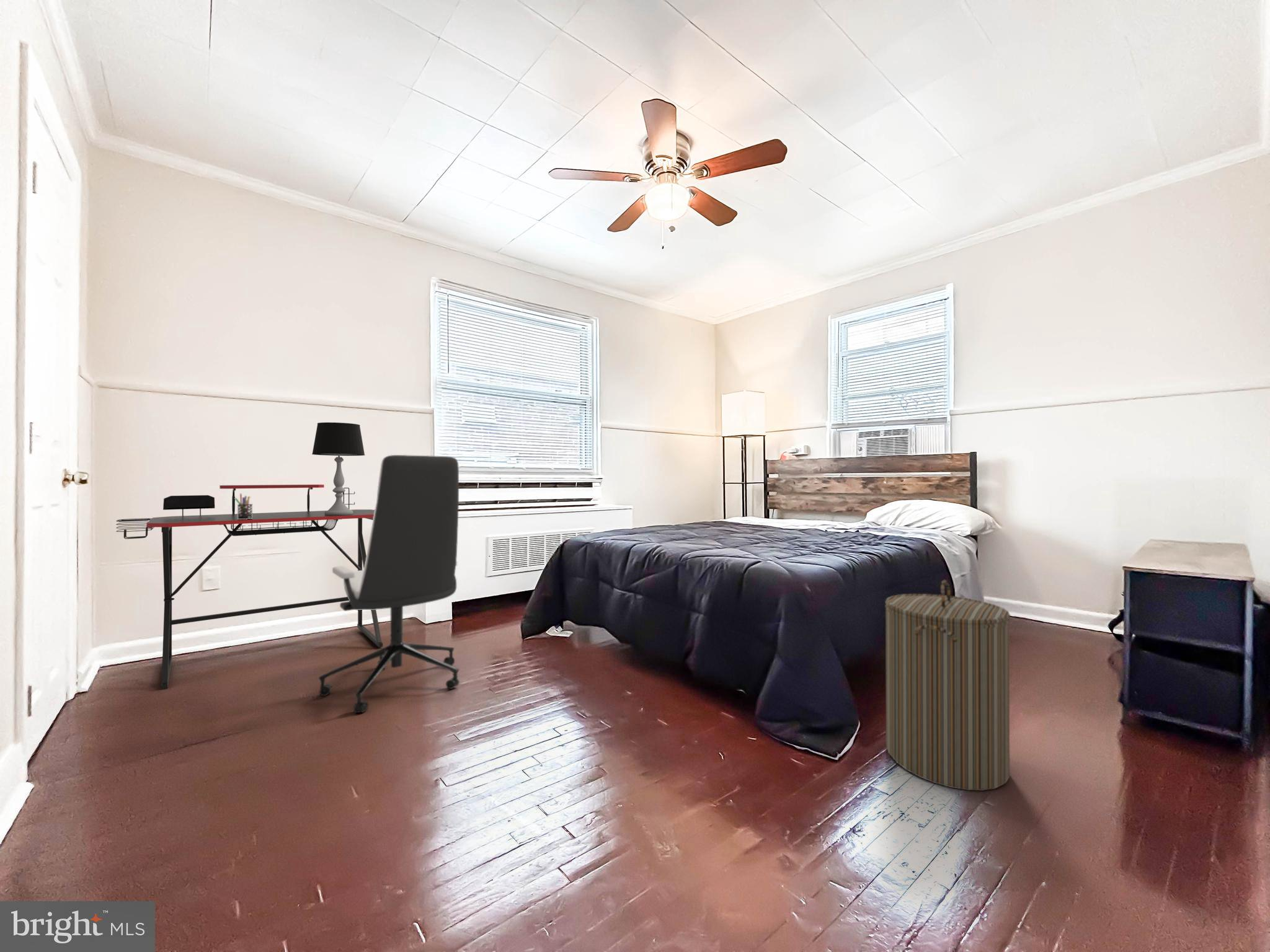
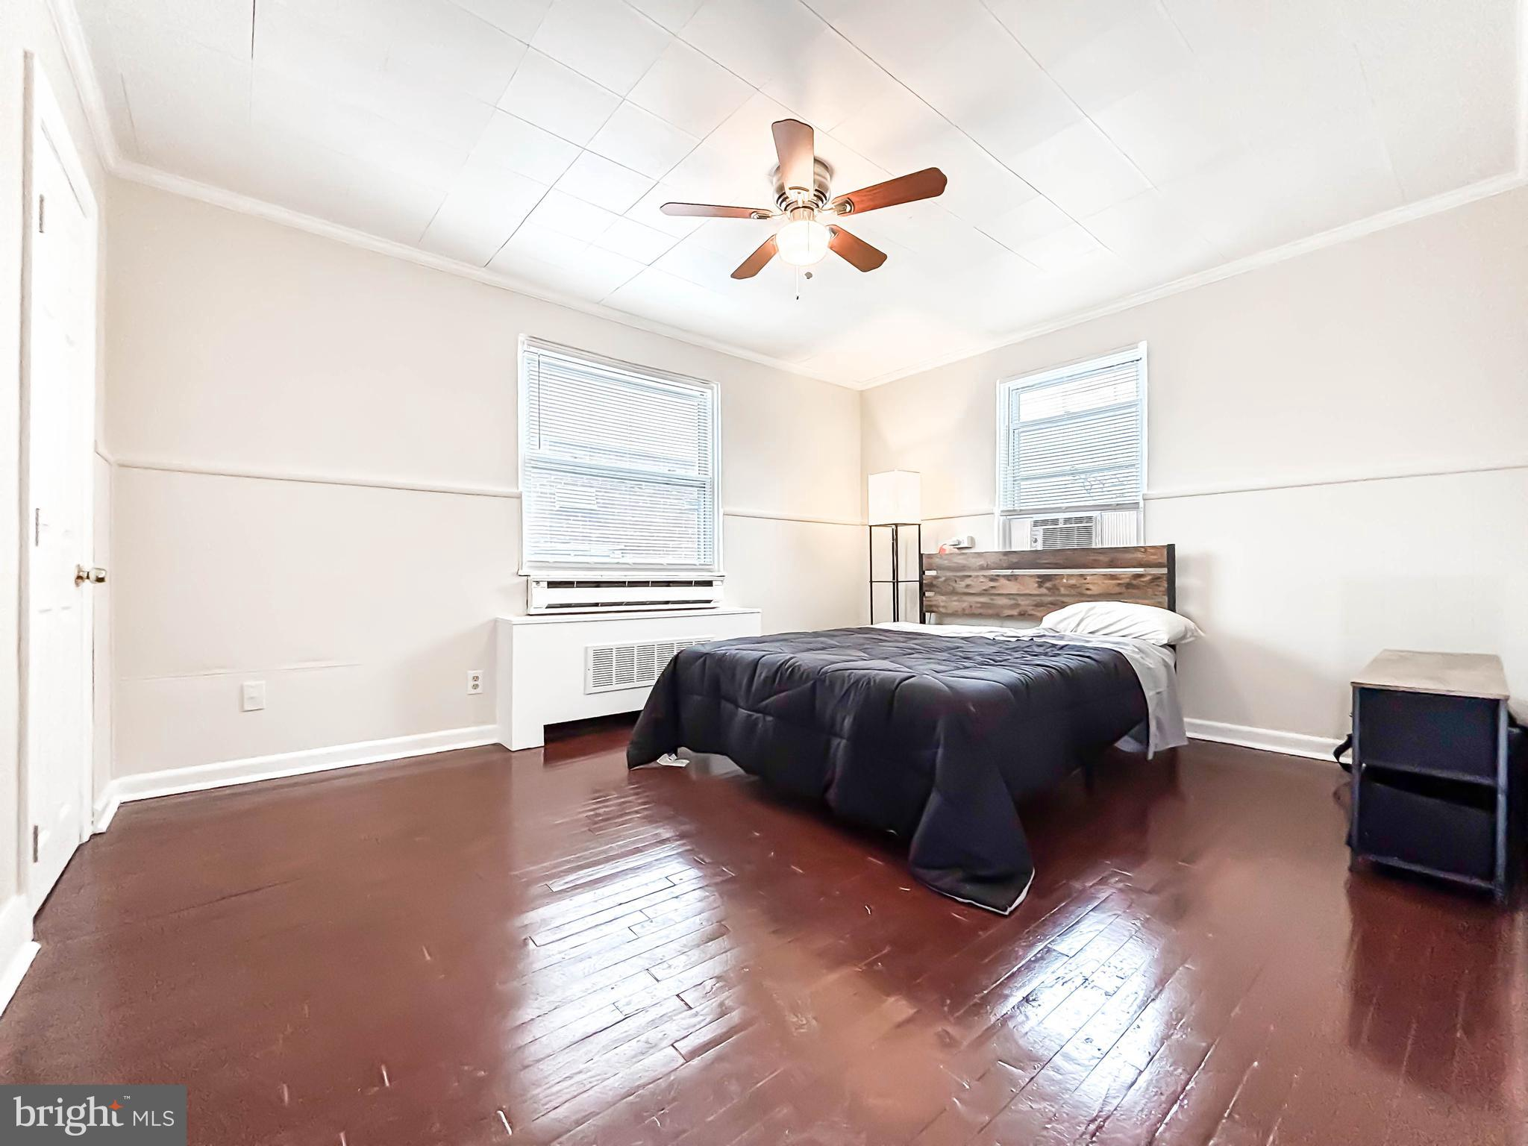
- laundry hamper [884,580,1011,791]
- table lamp [311,421,365,516]
- pen holder [234,493,253,519]
- office chair [318,454,460,713]
- desk [115,484,383,690]
